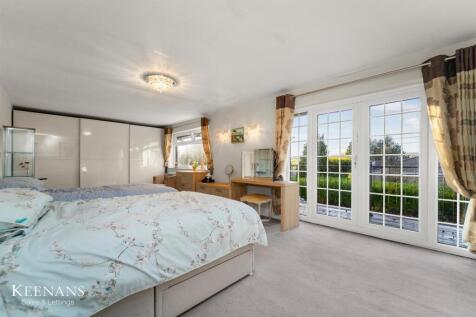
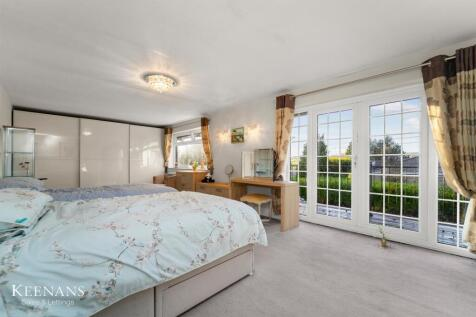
+ potted plant [373,226,393,248]
